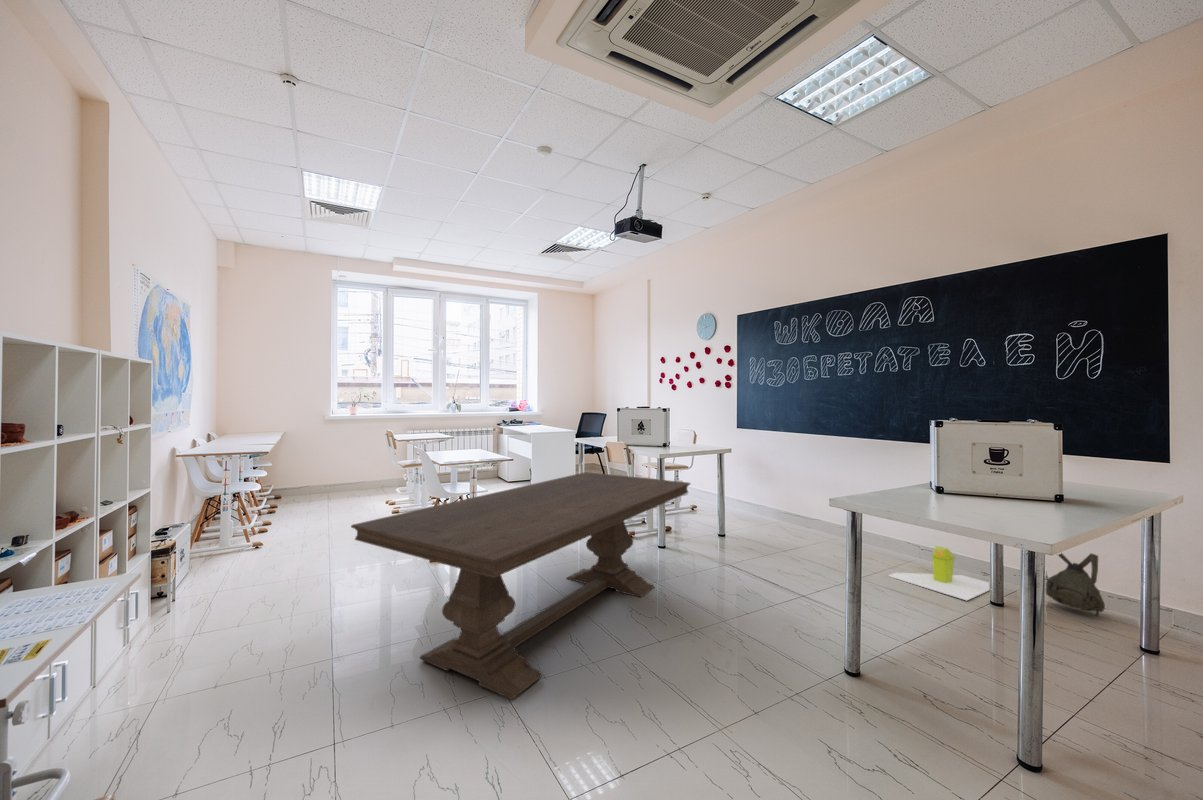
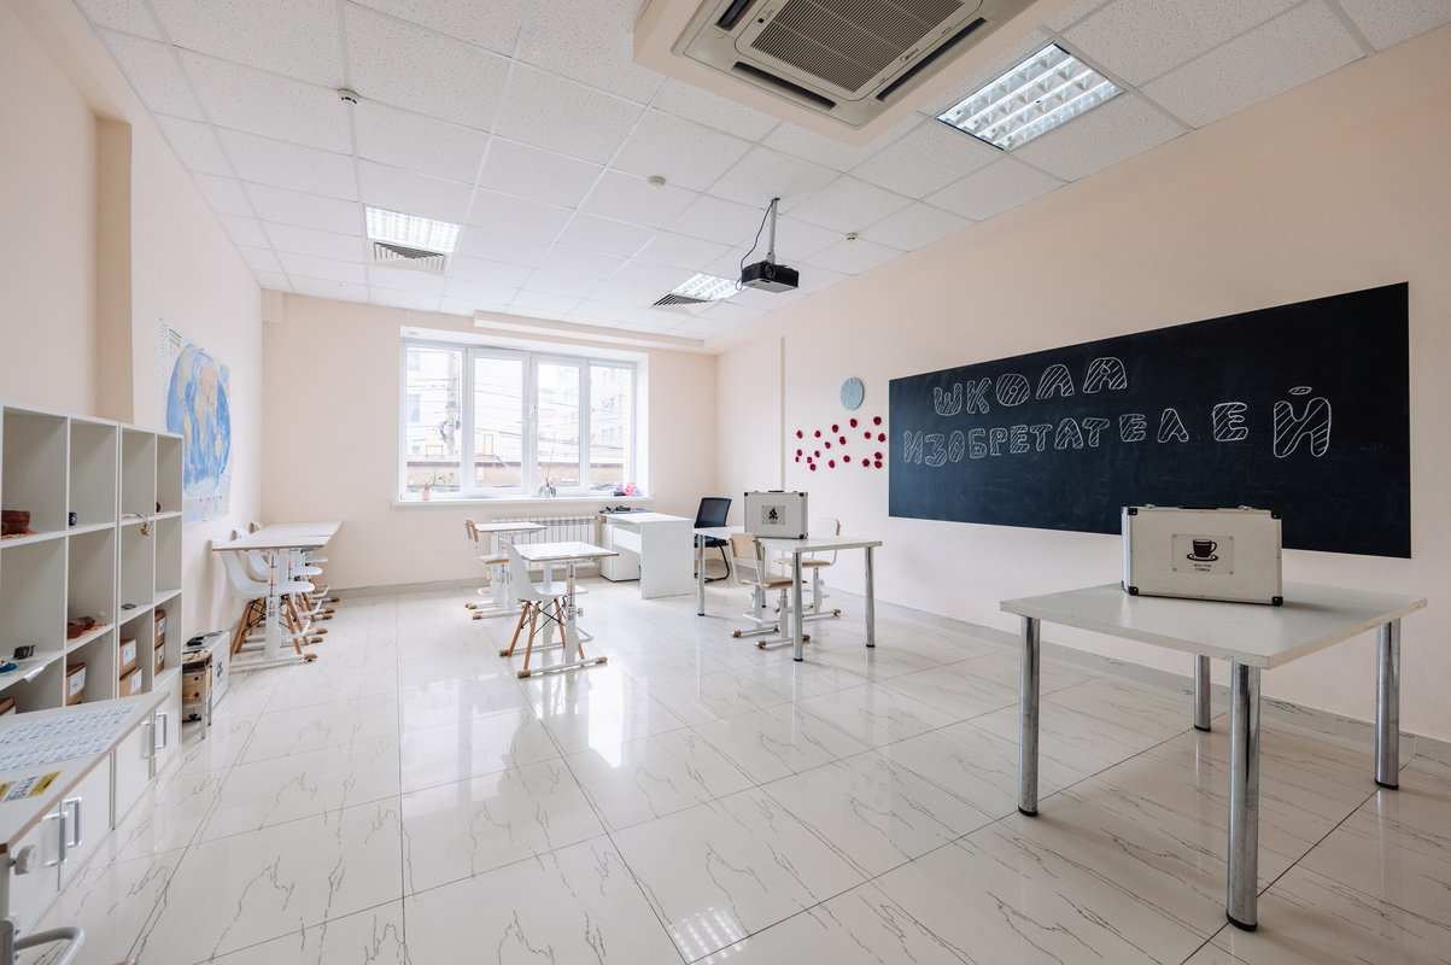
- backpack [1045,552,1106,617]
- dining table [350,471,692,701]
- trash can [886,545,991,601]
